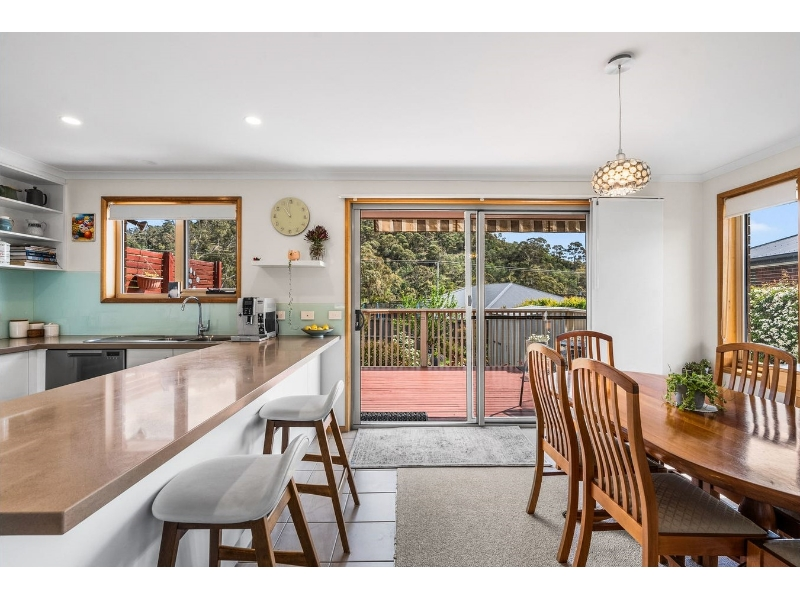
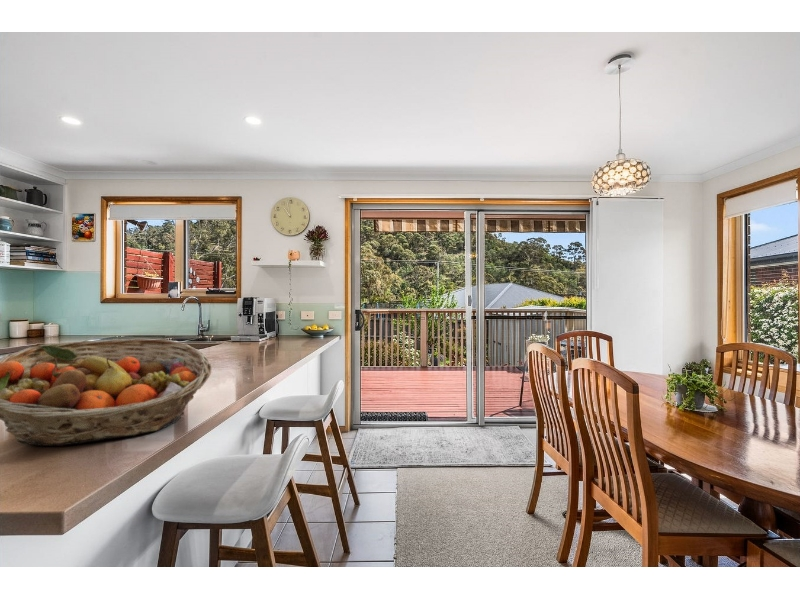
+ fruit basket [0,338,212,447]
